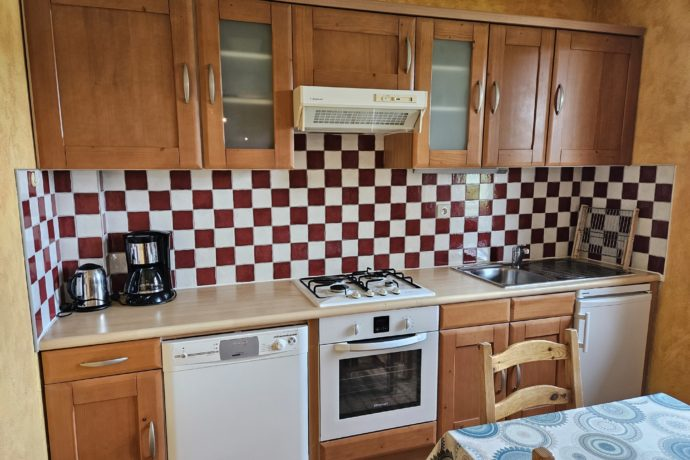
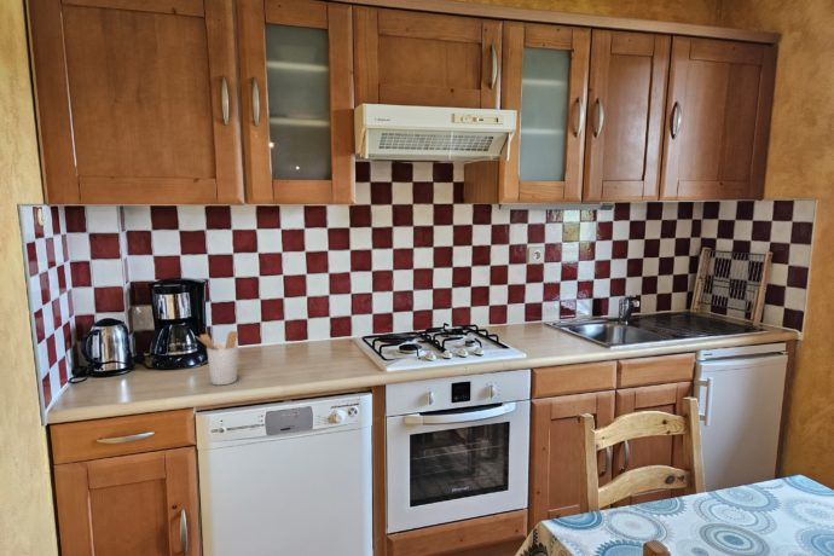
+ utensil holder [196,330,239,386]
